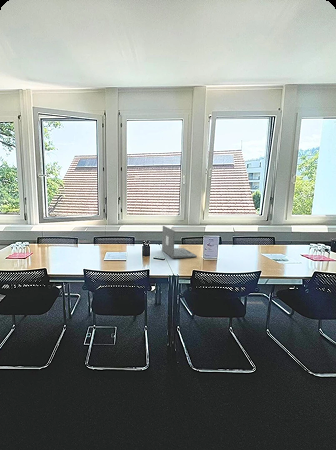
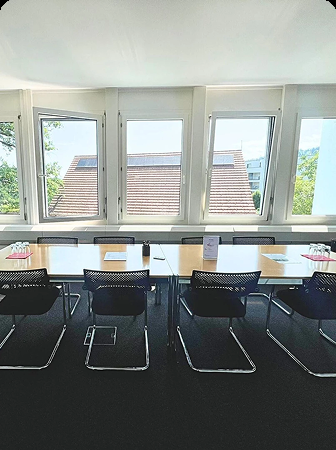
- laptop [161,225,198,259]
